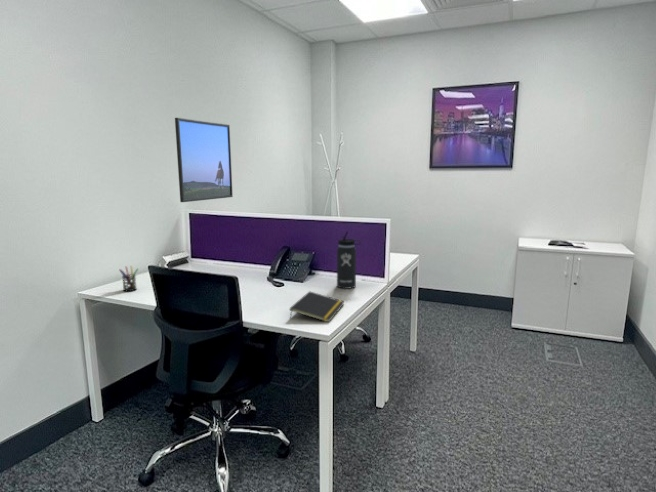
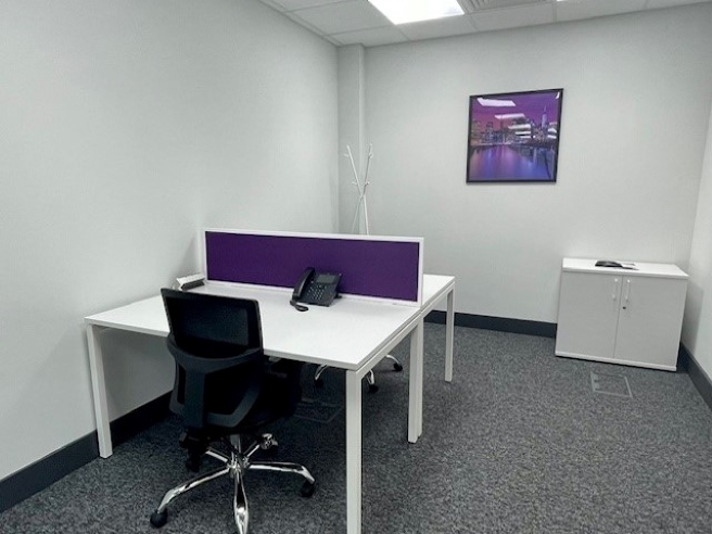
- pen holder [118,265,139,292]
- thermos bottle [336,230,362,290]
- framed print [174,117,234,203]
- notepad [289,290,346,323]
